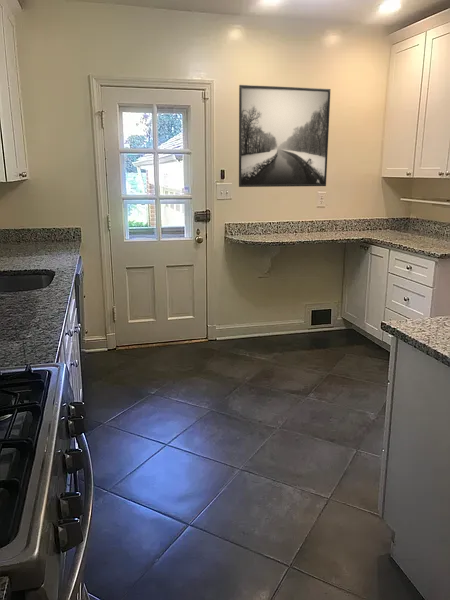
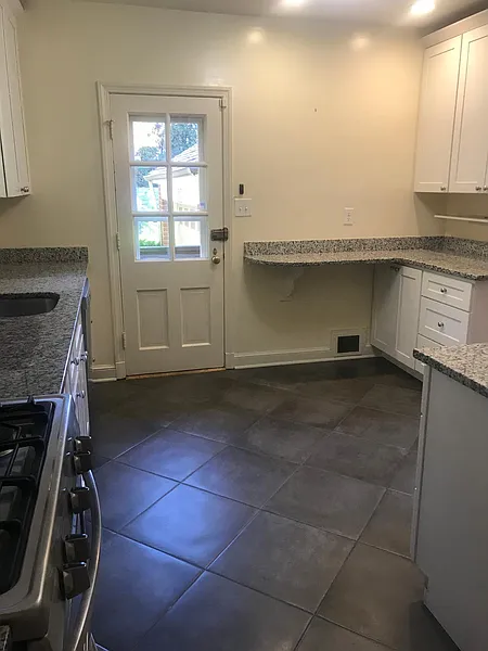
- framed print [238,84,331,188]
